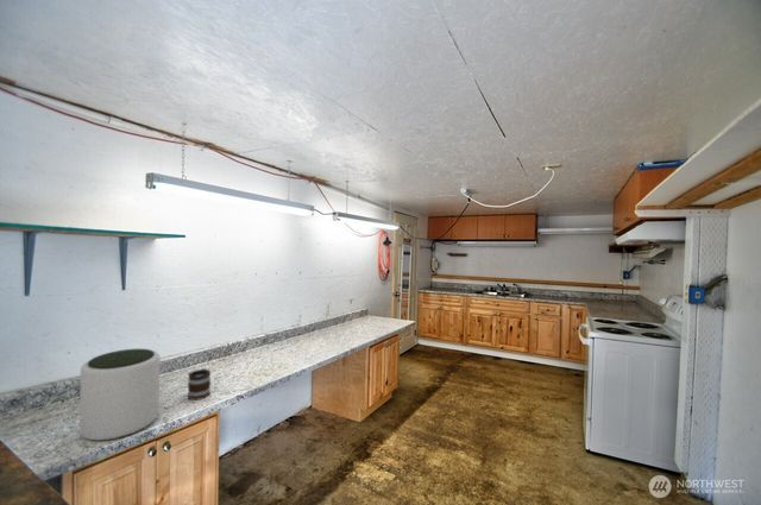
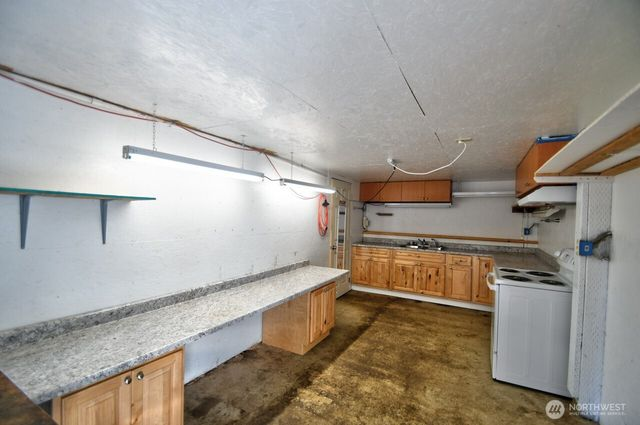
- plant pot [78,348,161,441]
- mug [187,367,212,402]
